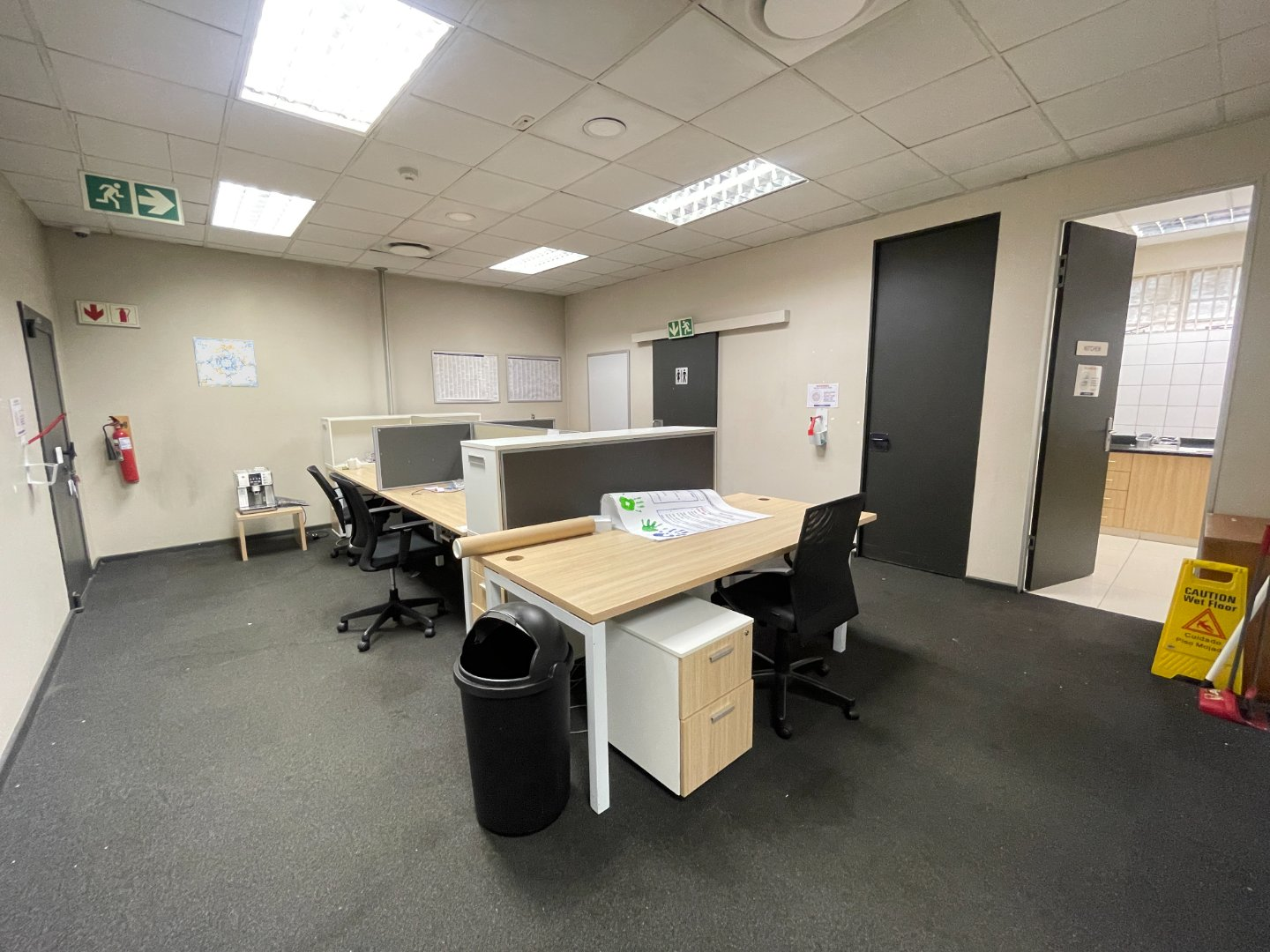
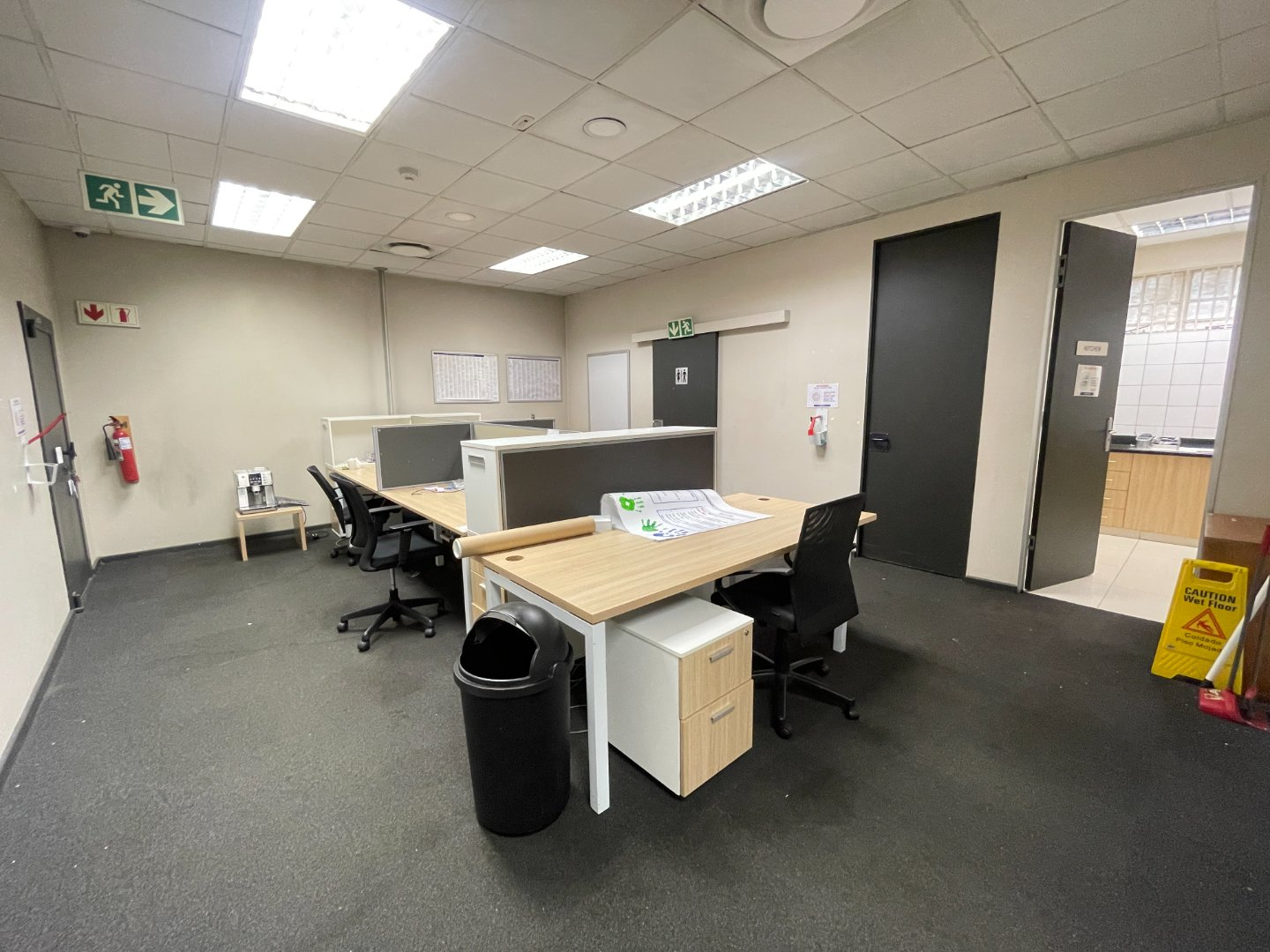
- wall art [192,337,259,388]
